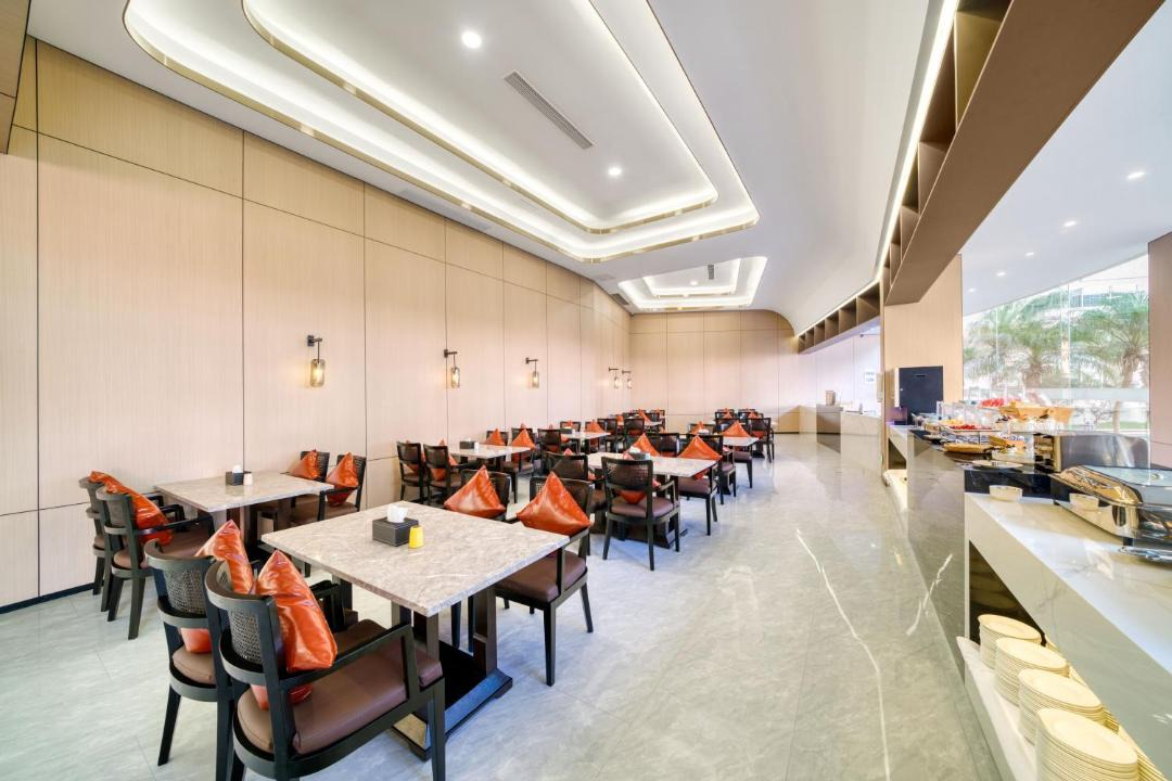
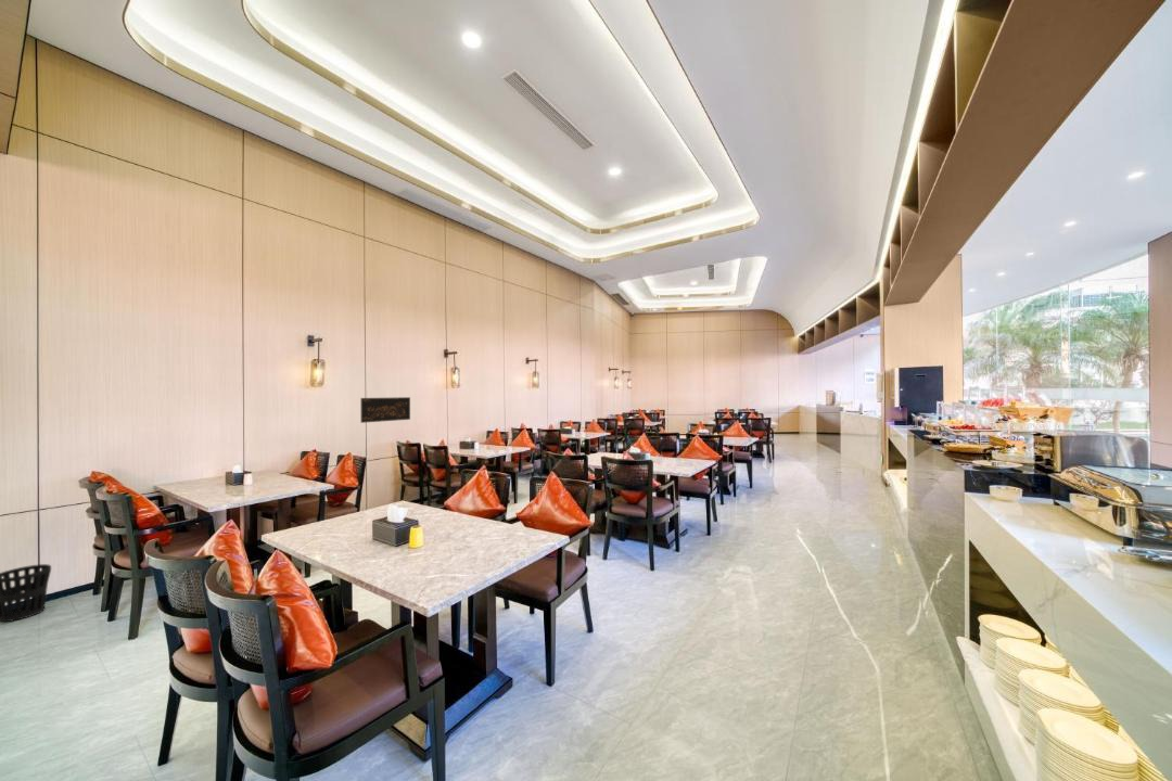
+ decorative panel [360,396,411,424]
+ wastebasket [0,563,52,623]
